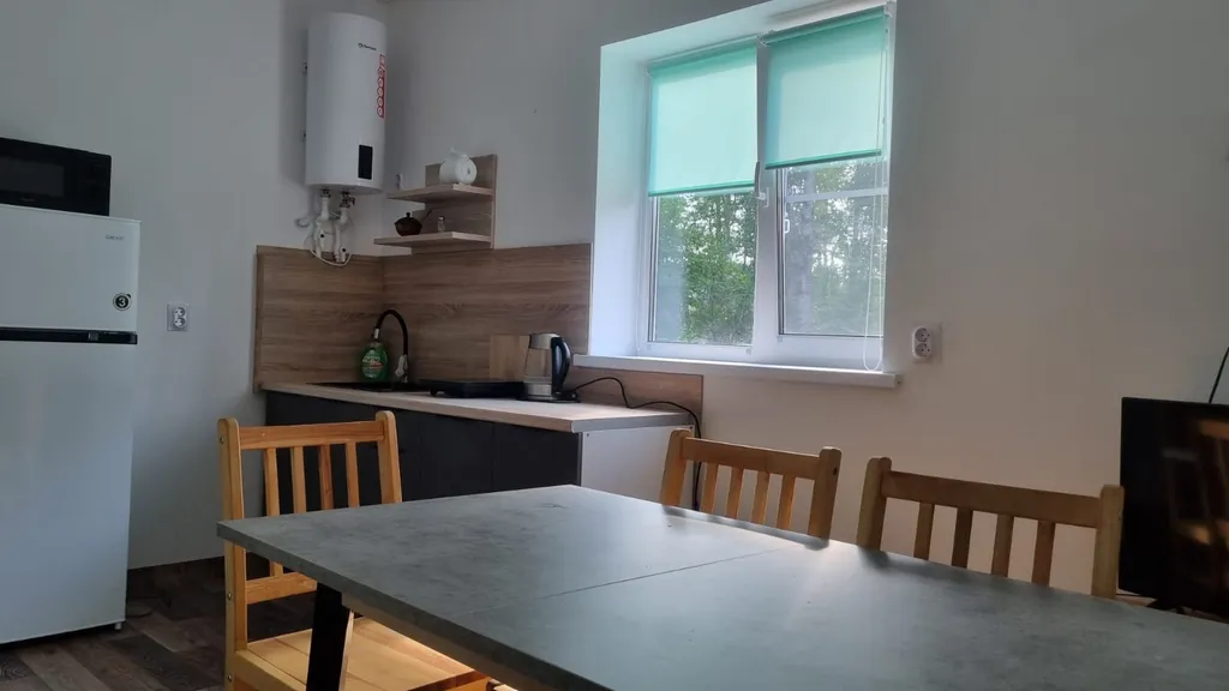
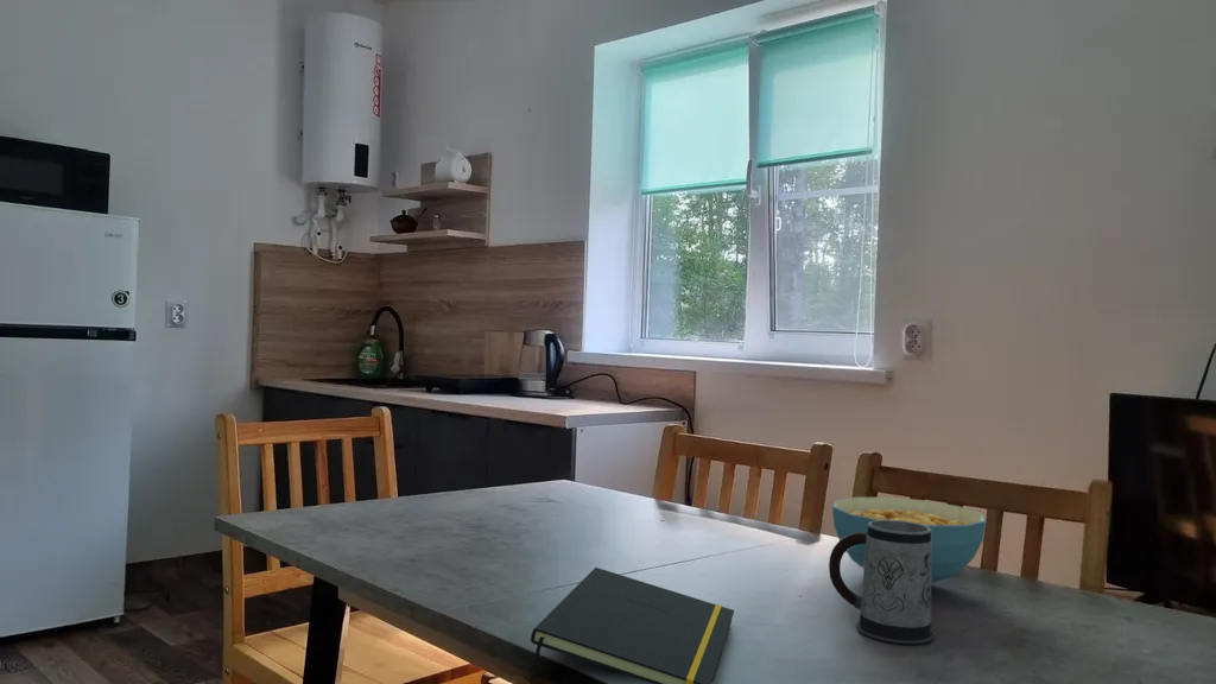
+ mug [828,520,936,645]
+ cereal bowl [831,496,988,584]
+ notepad [528,566,735,684]
